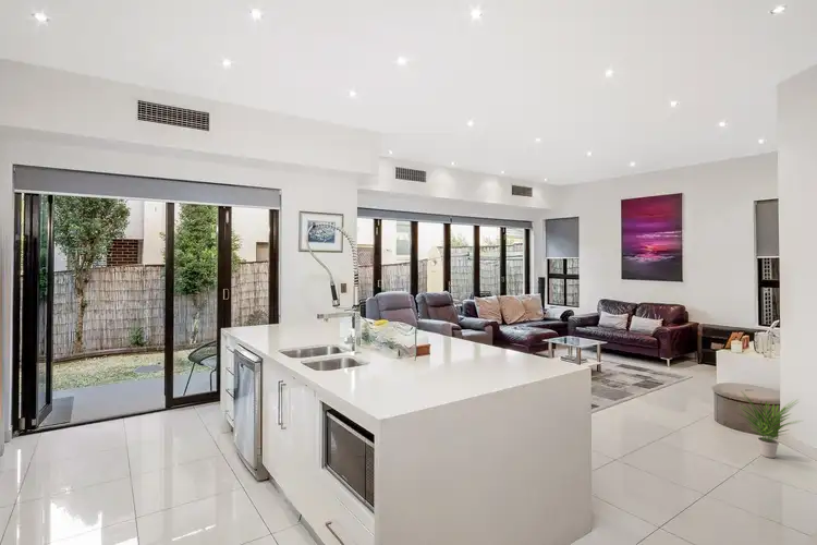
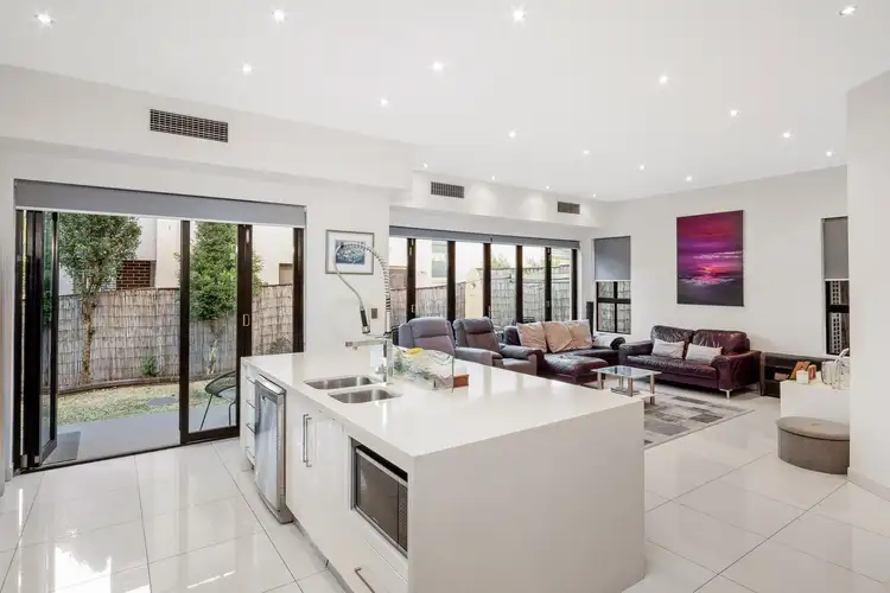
- potted plant [739,391,804,459]
